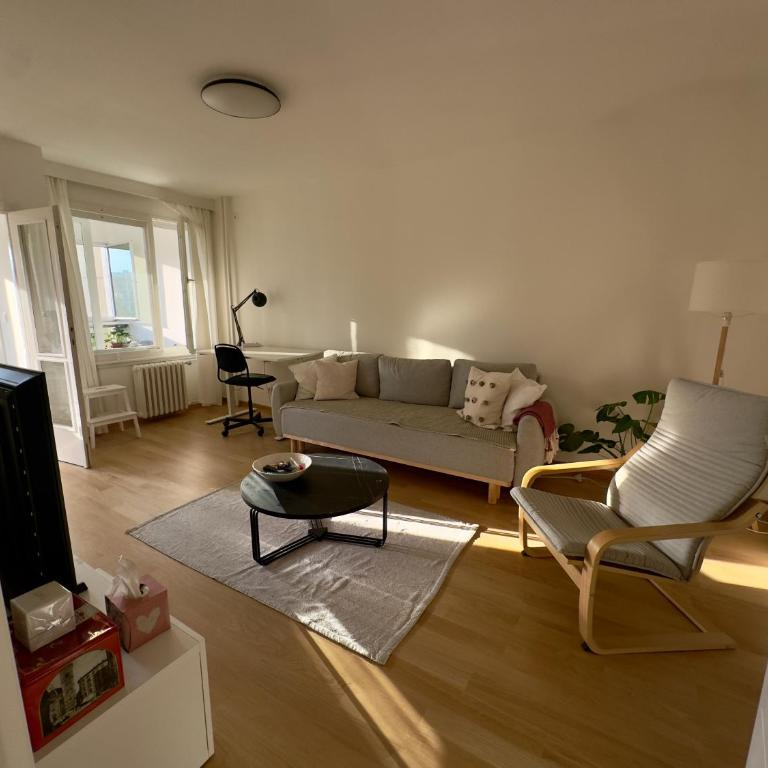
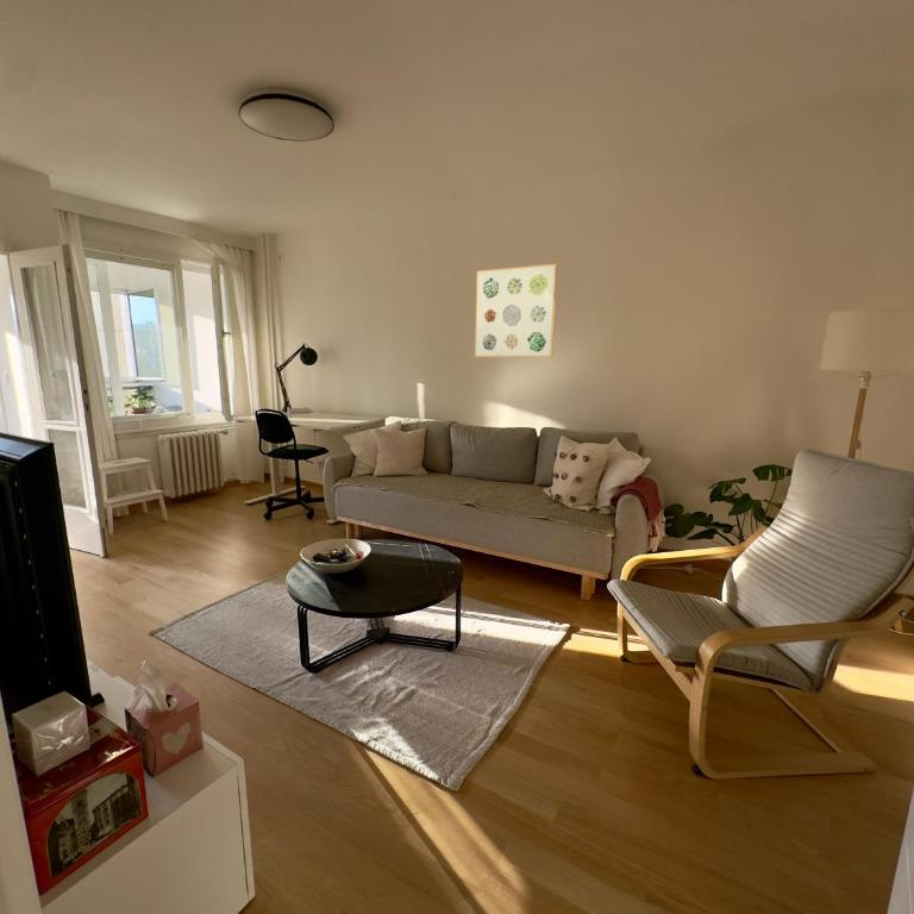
+ wall art [474,263,558,358]
